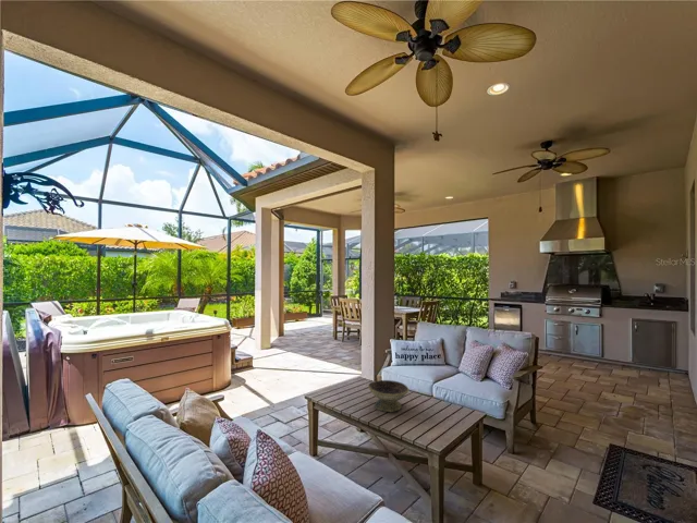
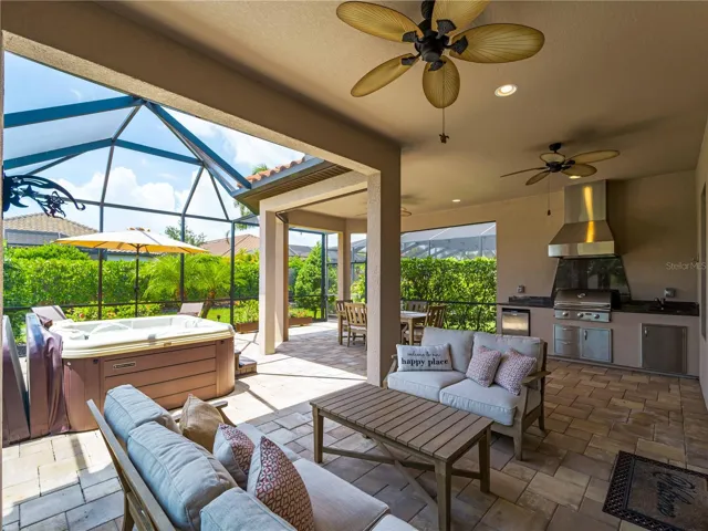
- decorative bowl [367,379,409,413]
